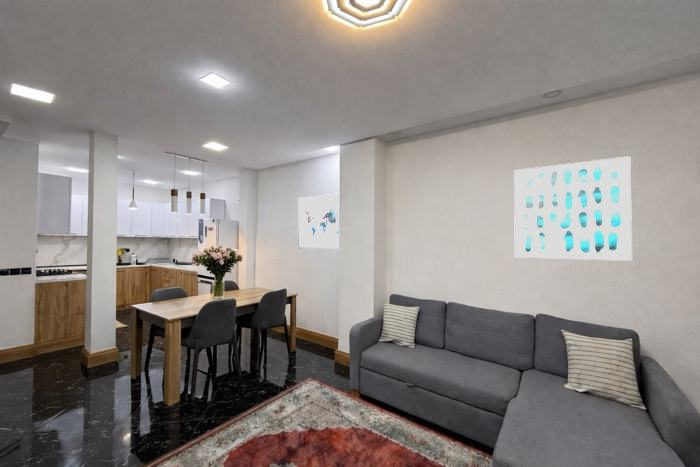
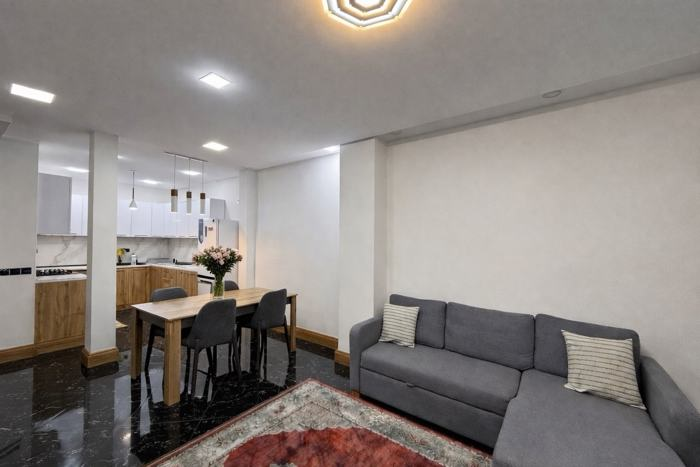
- wall art [513,155,633,262]
- wall art [297,192,340,251]
